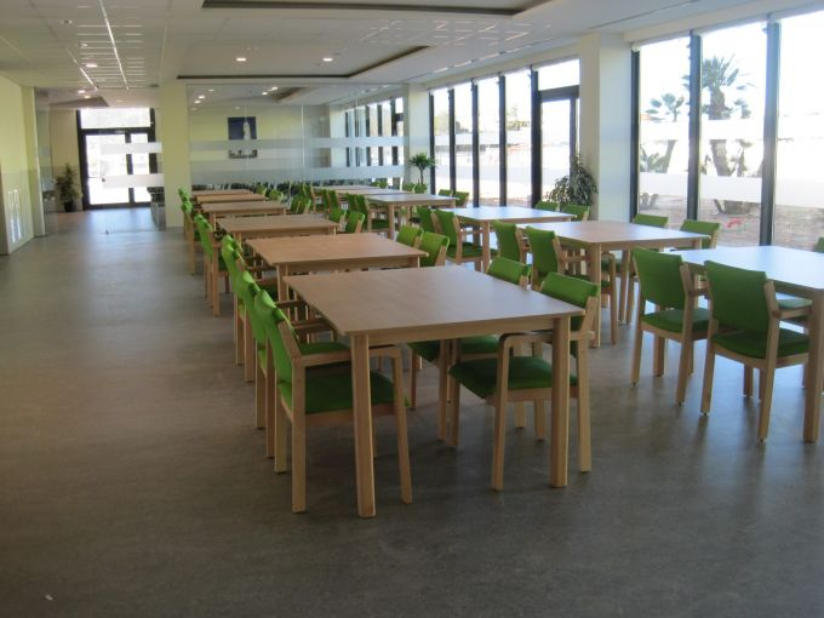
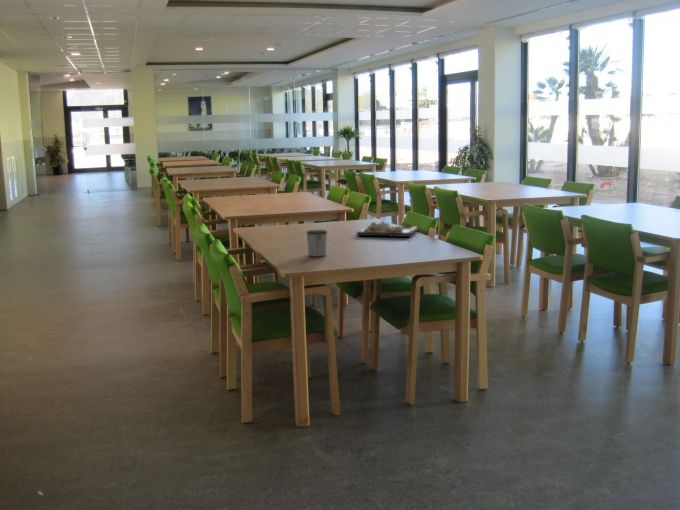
+ dinner plate [356,220,420,238]
+ mug [306,229,328,258]
